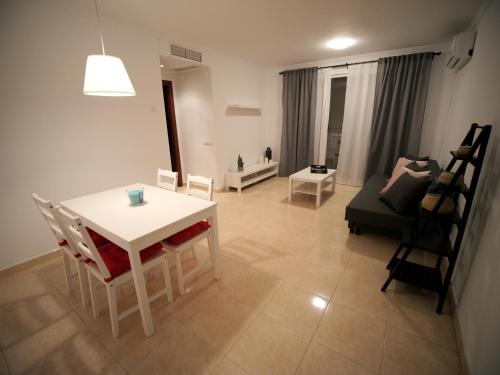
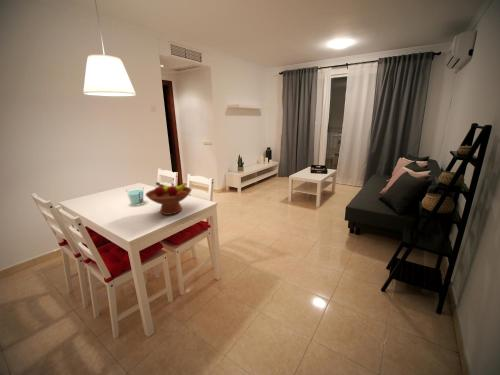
+ fruit bowl [144,181,192,216]
